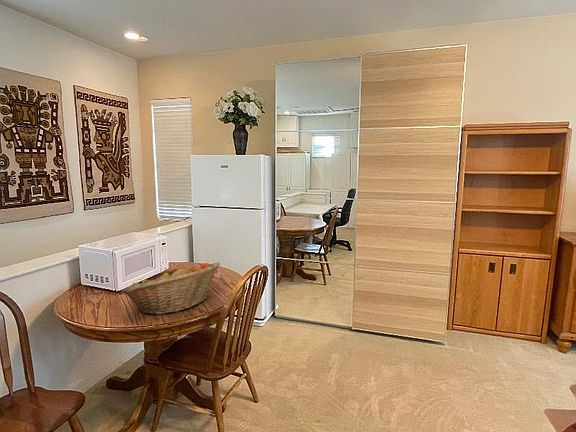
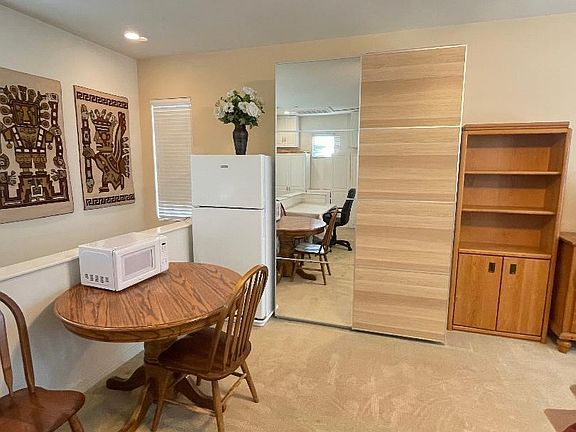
- fruit basket [121,262,221,315]
